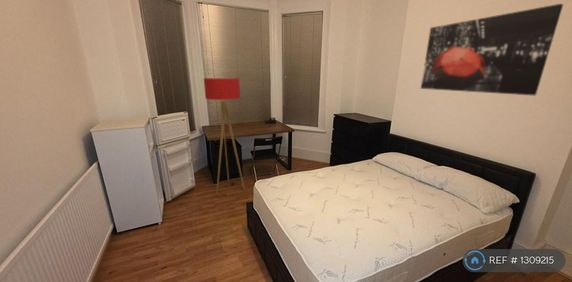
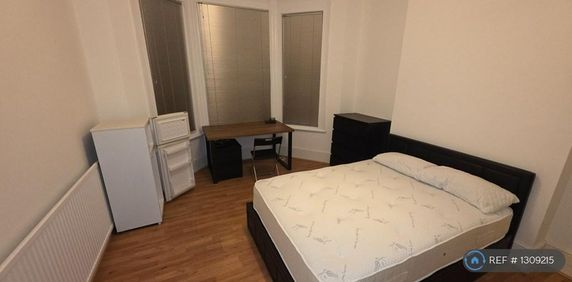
- wall art [420,3,564,96]
- floor lamp [203,77,246,195]
